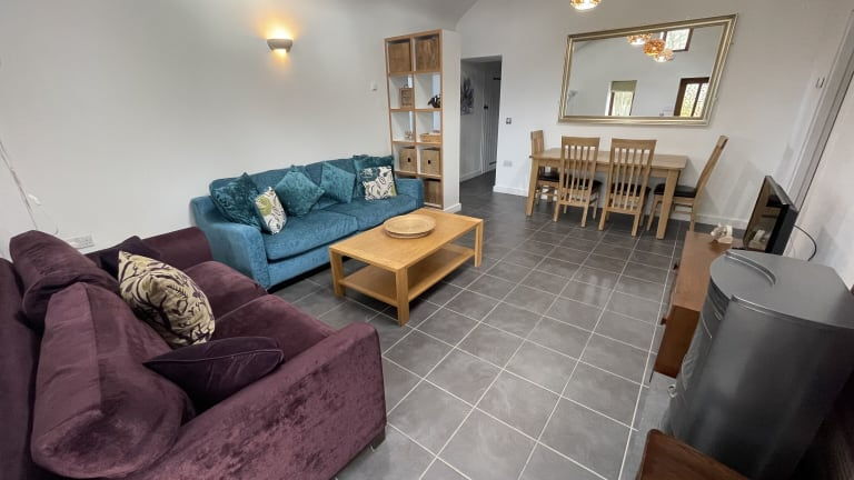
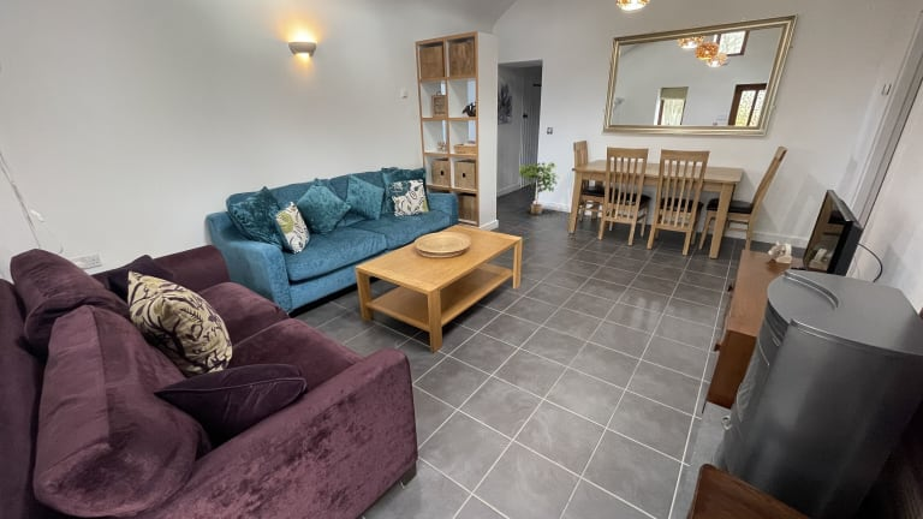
+ potted plant [514,161,560,216]
